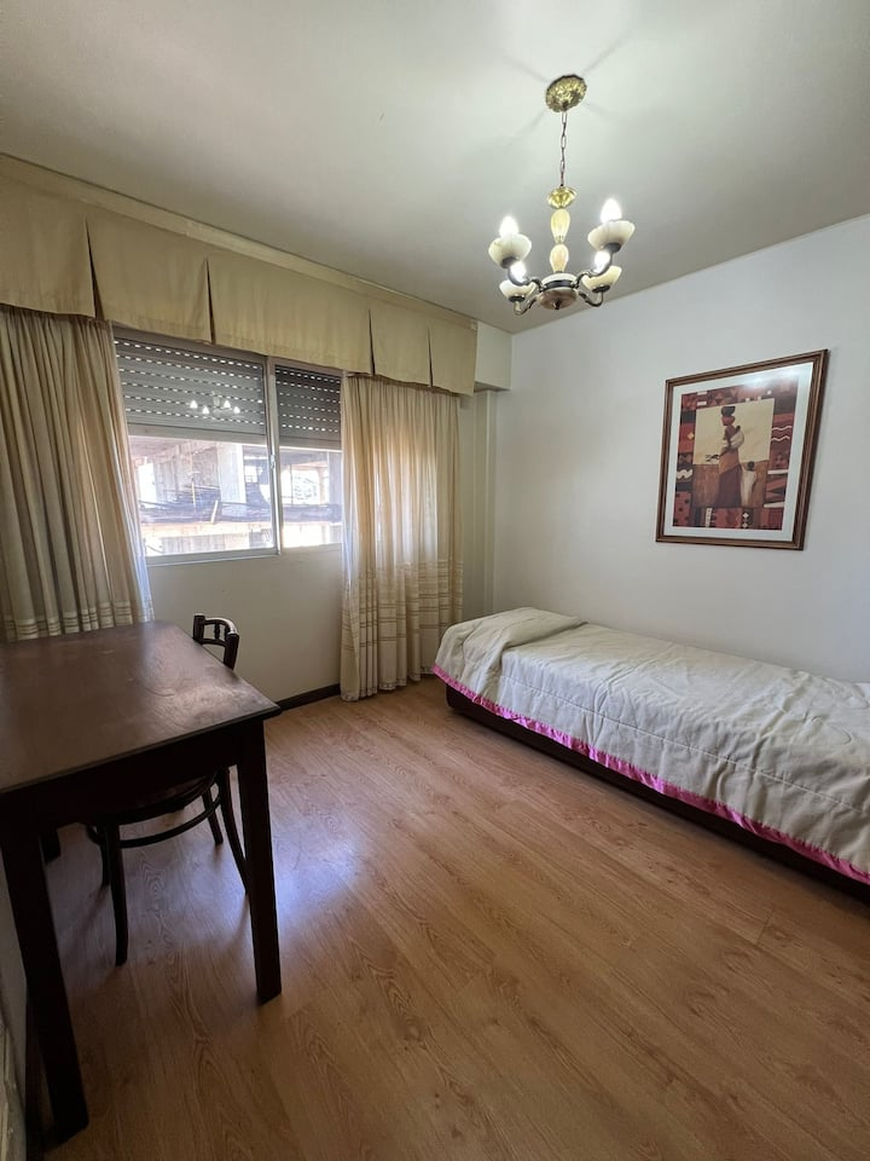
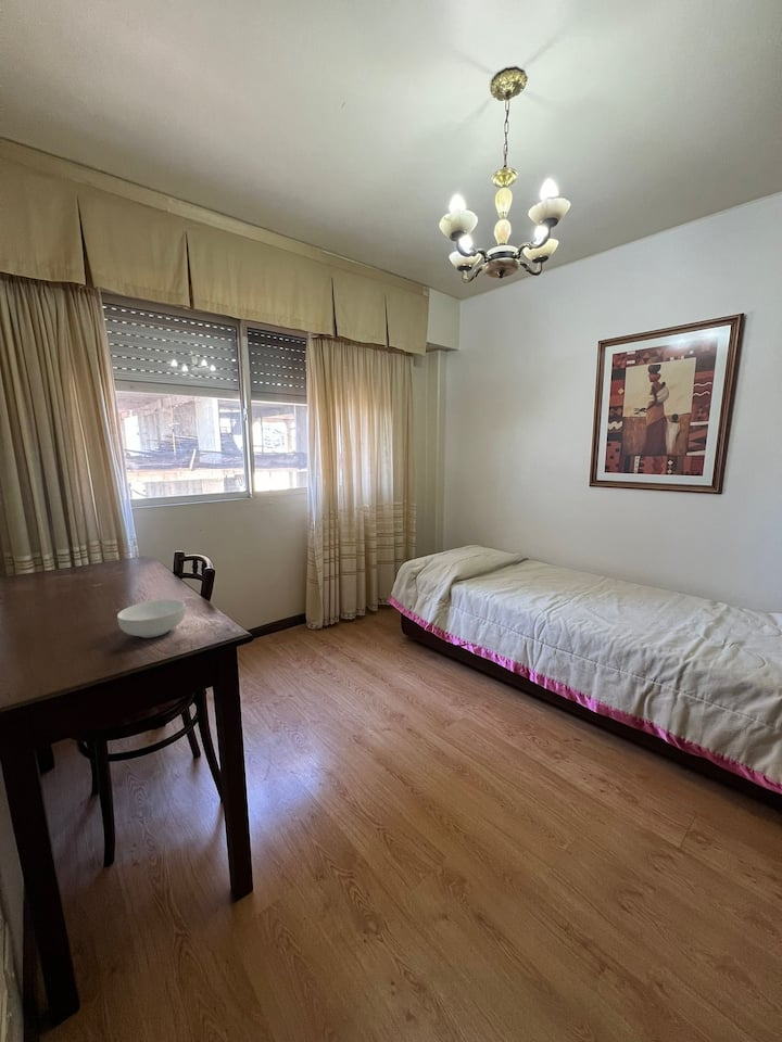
+ cereal bowl [116,598,187,638]
